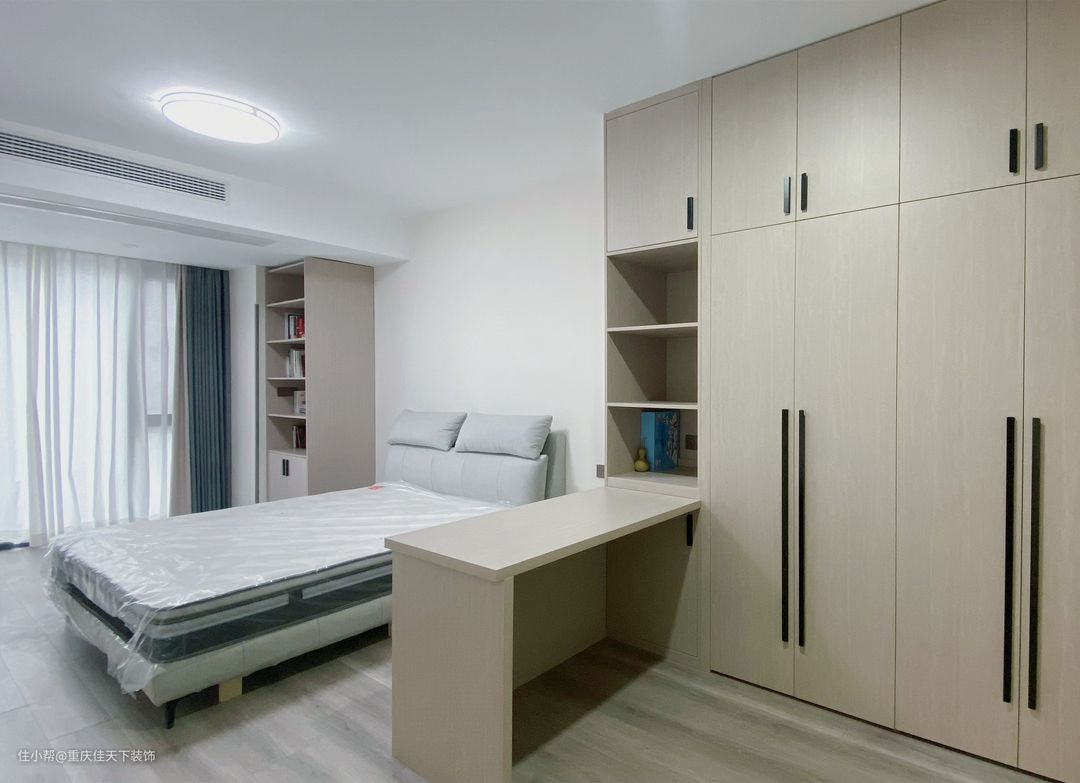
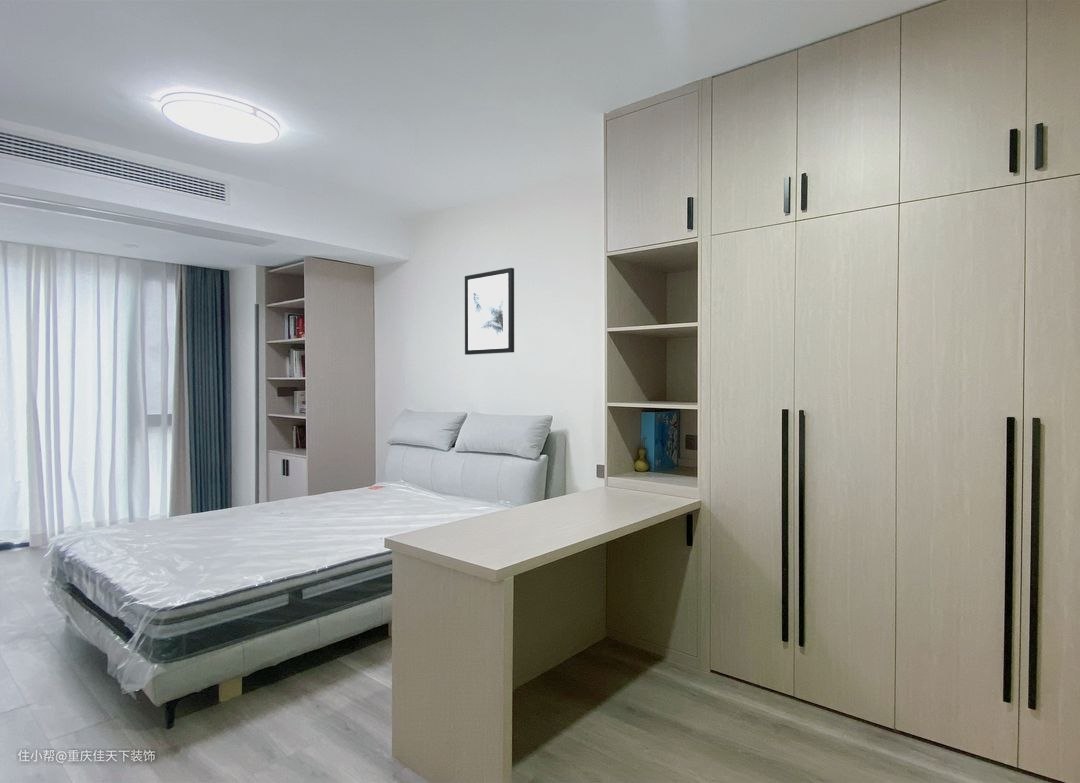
+ wall art [464,267,515,356]
